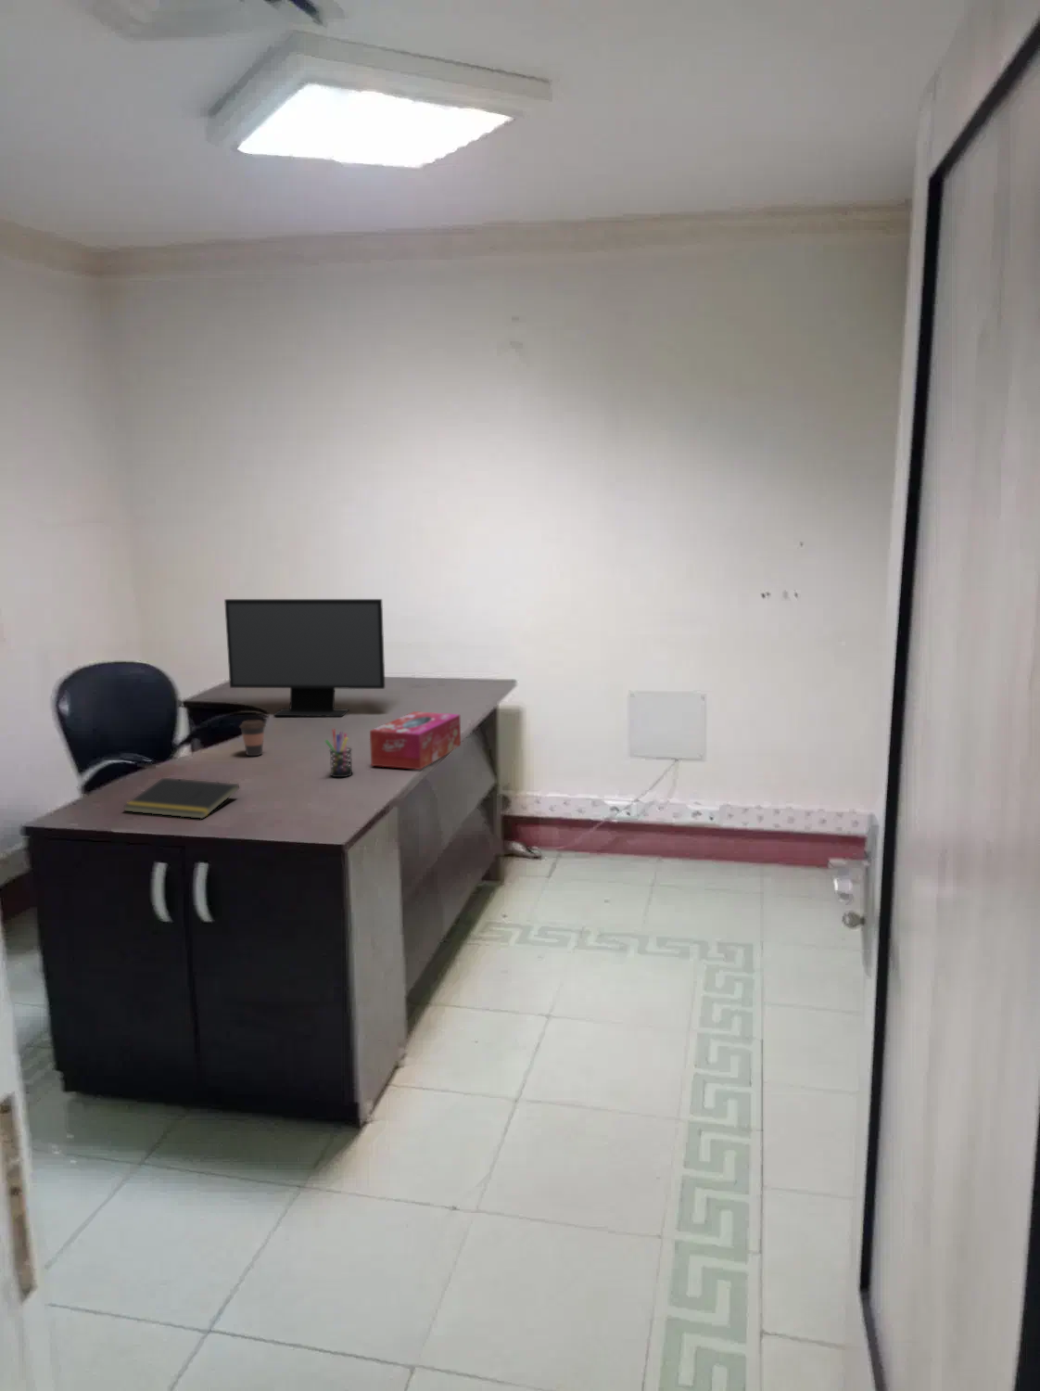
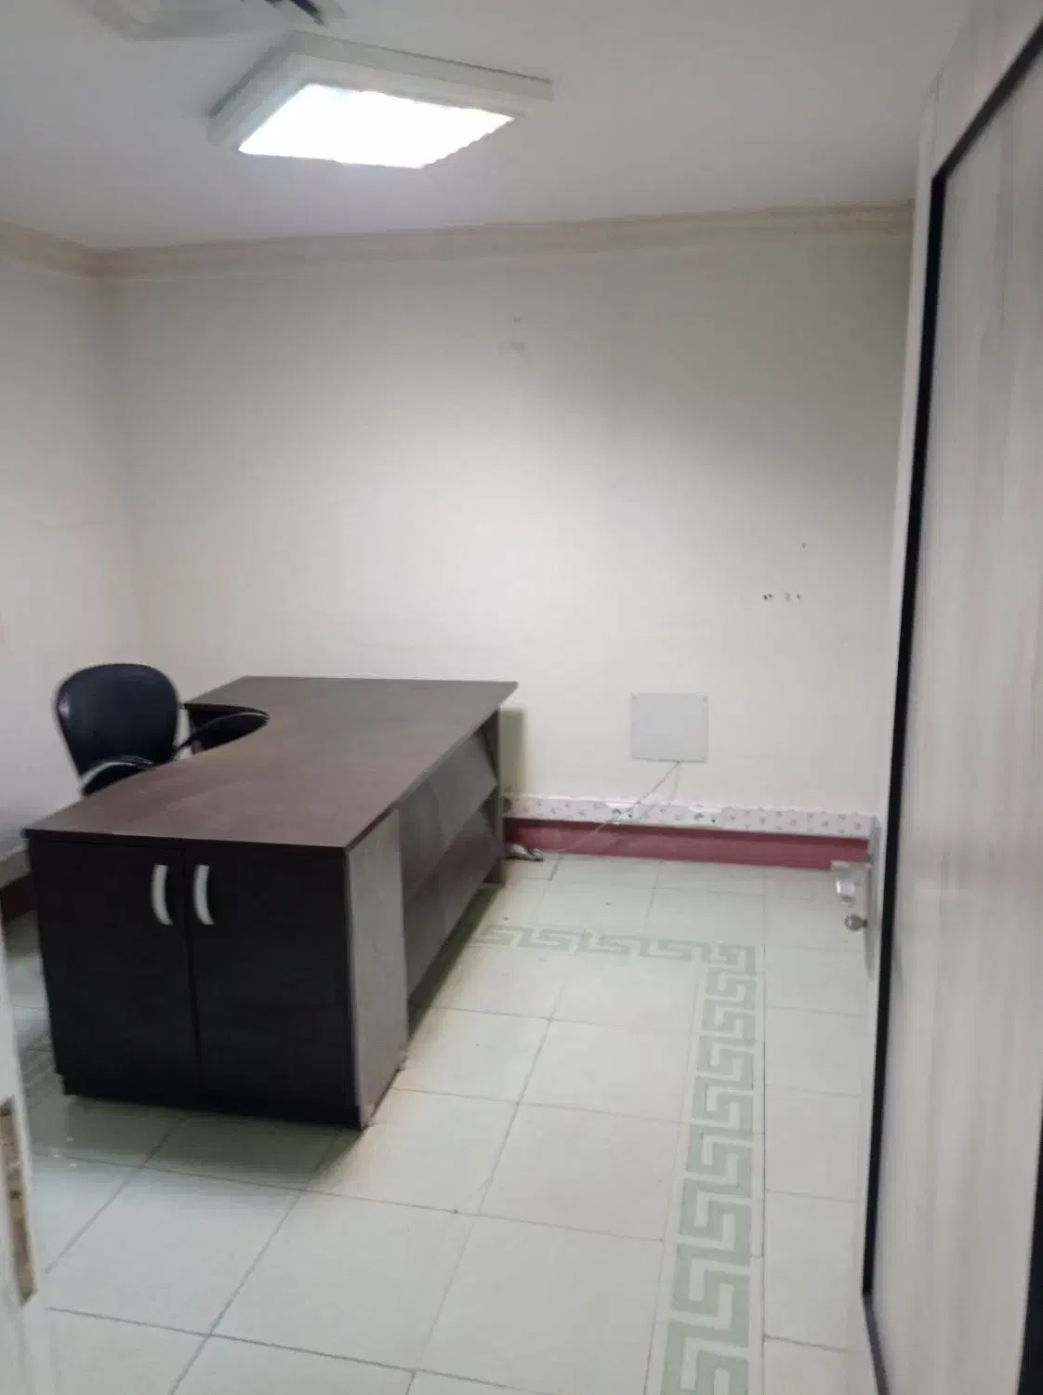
- computer monitor [223,598,386,718]
- tissue box [369,710,462,770]
- notepad [122,777,240,820]
- coffee cup [238,719,267,757]
- pen holder [323,728,354,778]
